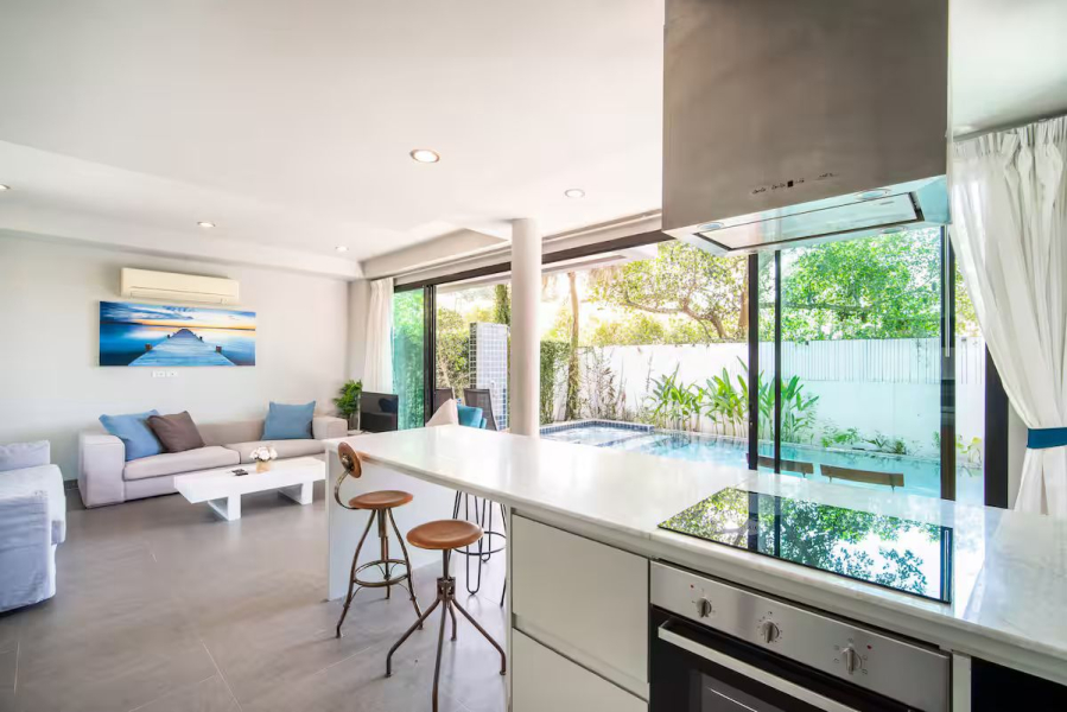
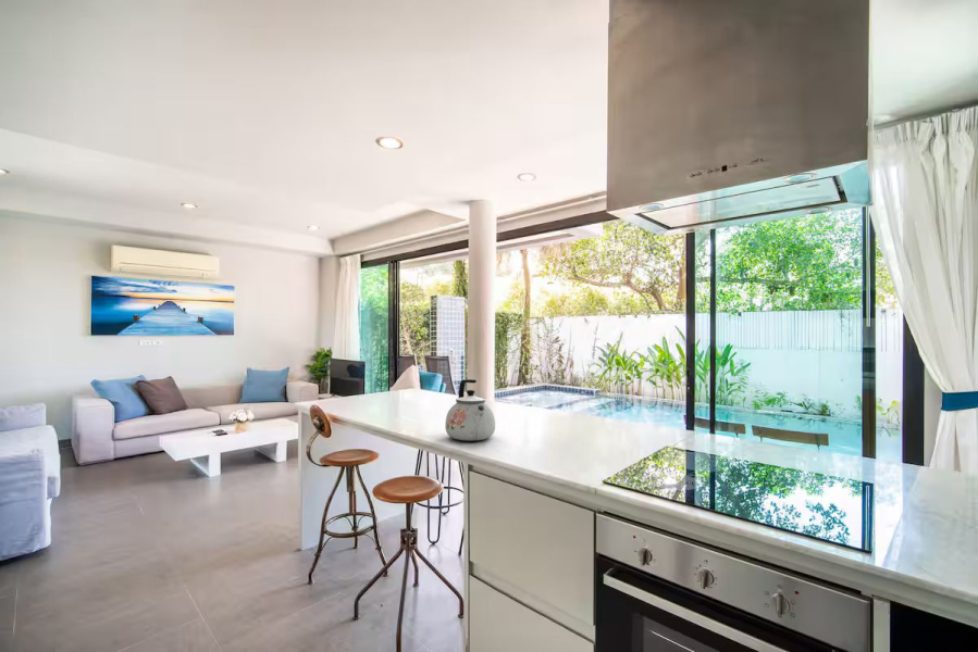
+ kettle [444,378,496,442]
